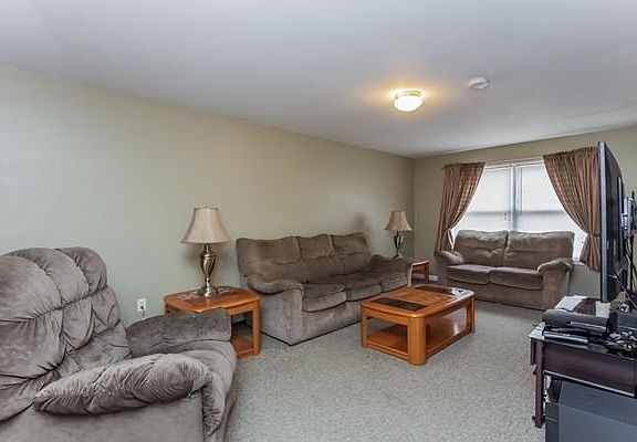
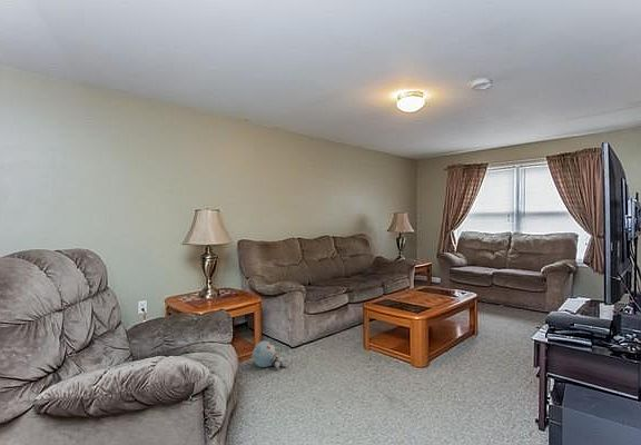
+ plush toy [252,339,292,369]
